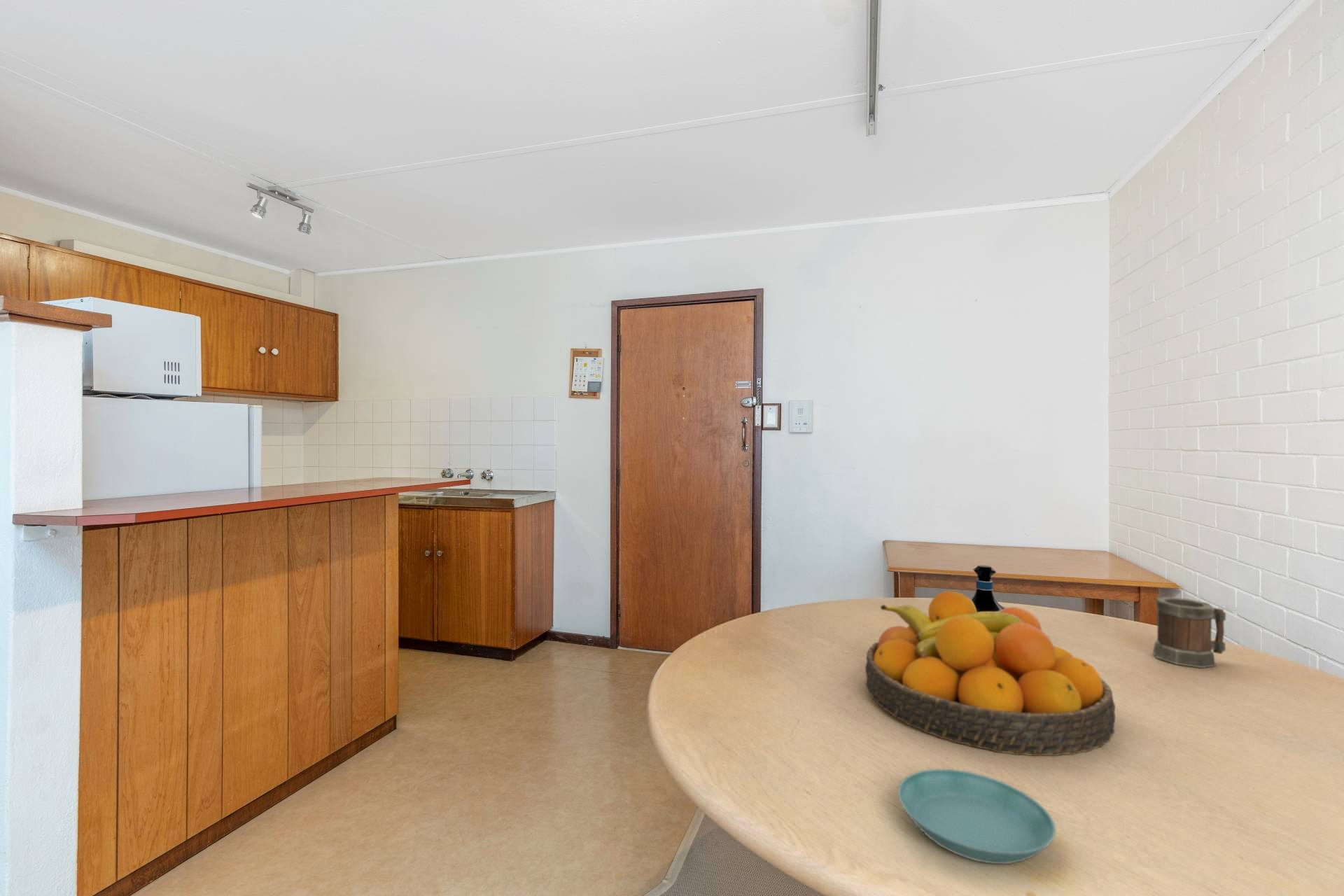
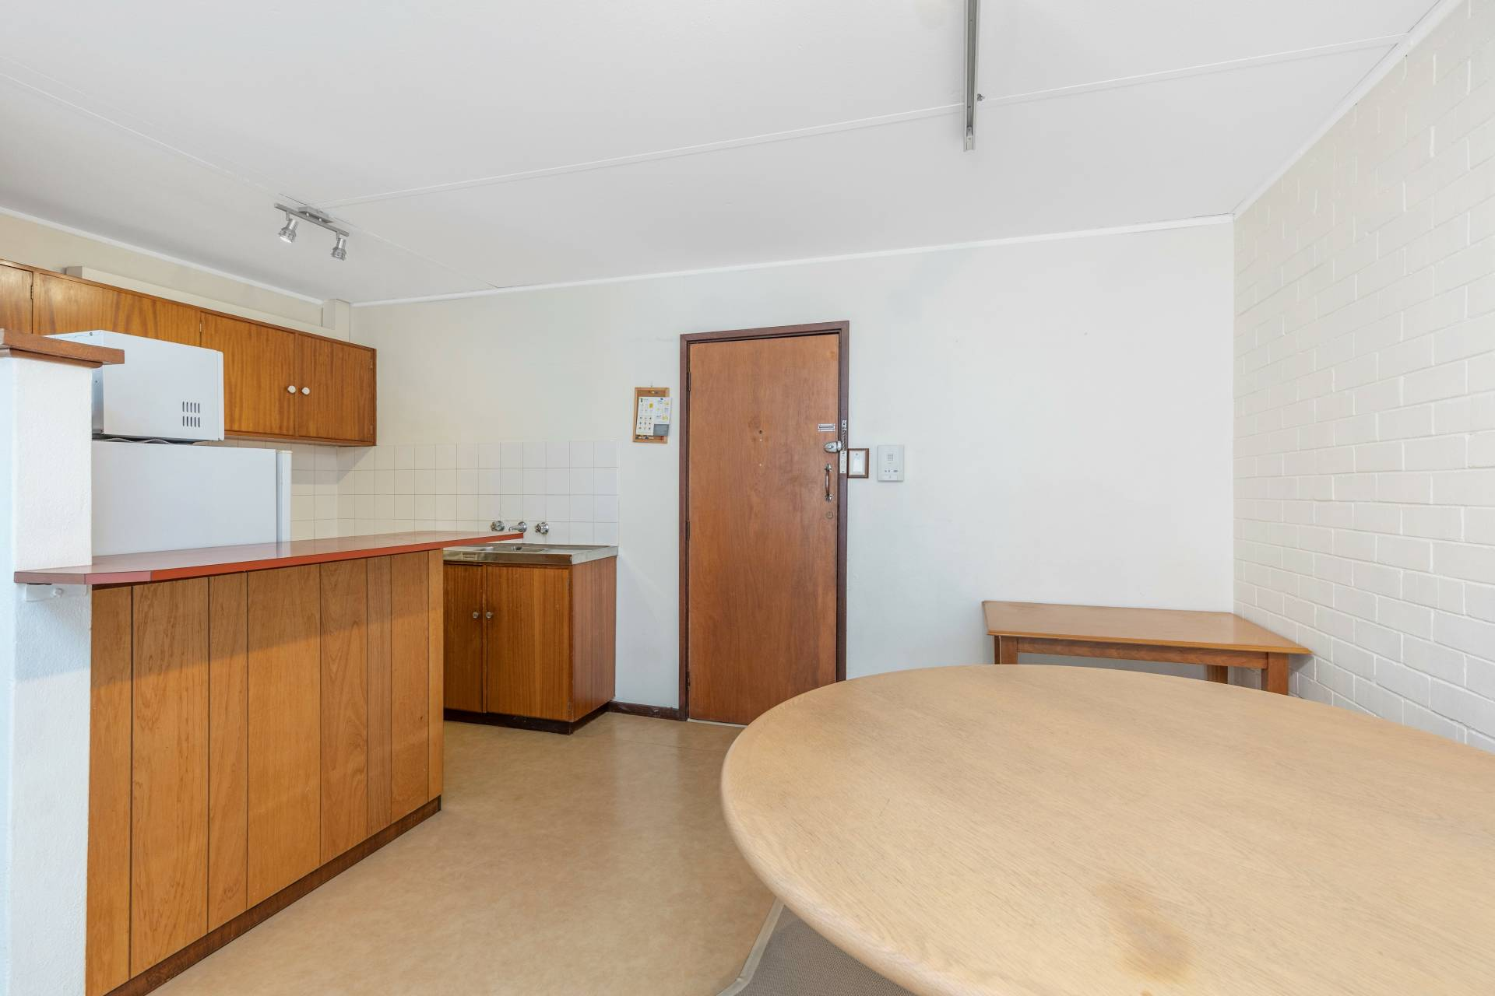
- saucer [897,769,1056,865]
- mug [1152,596,1226,668]
- tequila bottle [970,564,1007,612]
- fruit bowl [865,590,1116,757]
